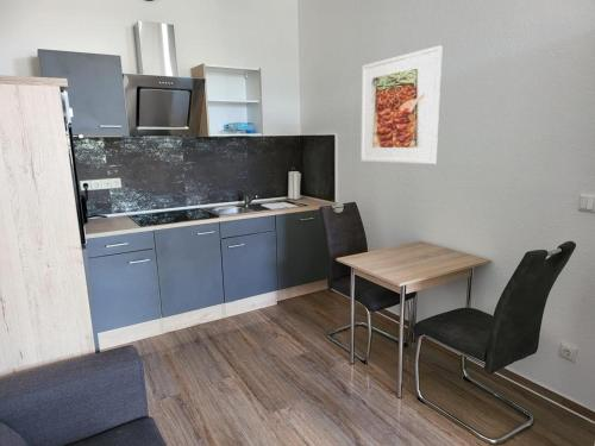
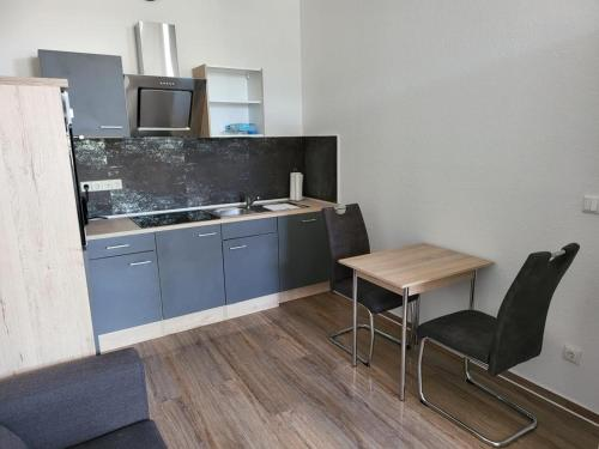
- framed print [359,44,443,165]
